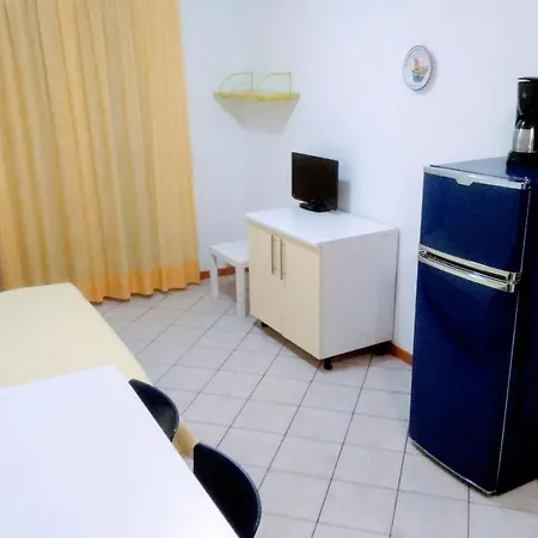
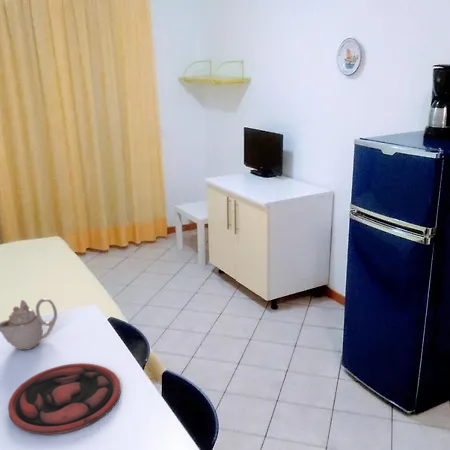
+ teapot [0,297,58,351]
+ plate [7,362,122,436]
